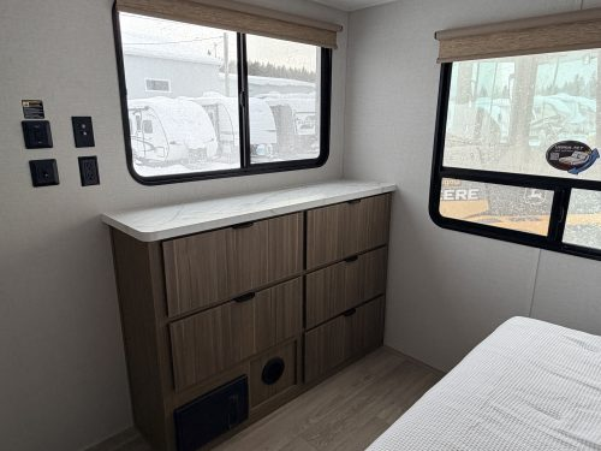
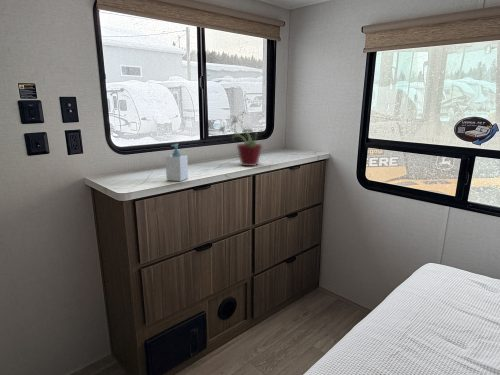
+ soap bottle [164,143,189,182]
+ potted plant [218,110,266,167]
